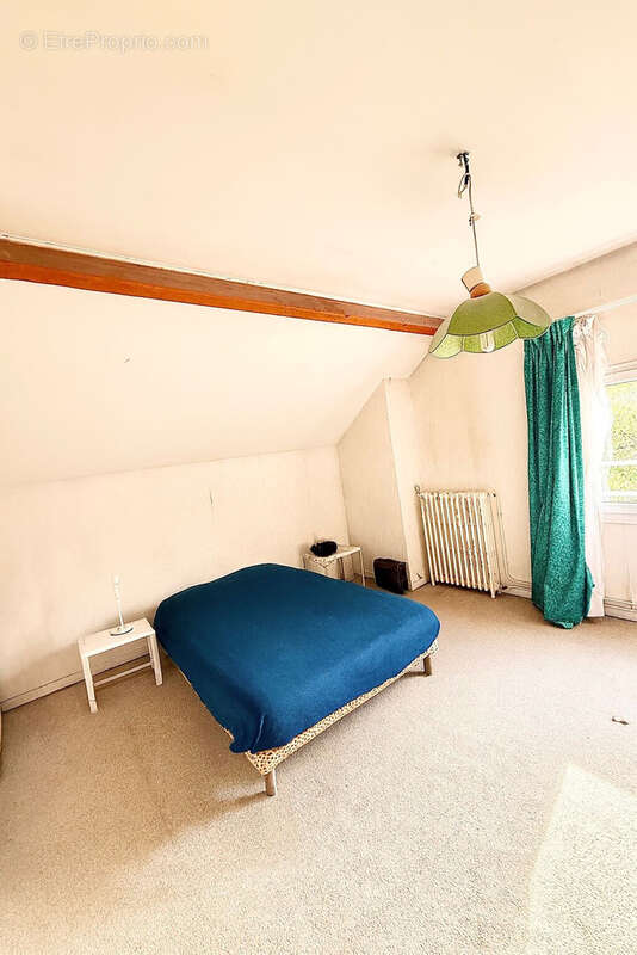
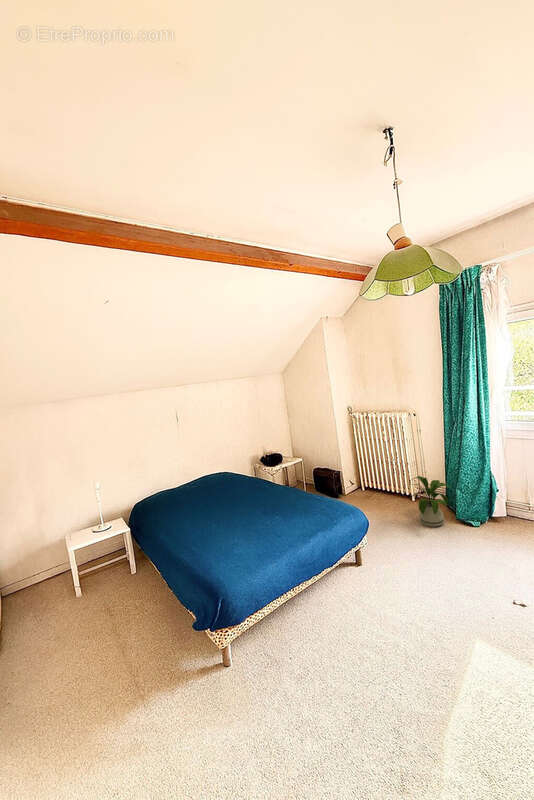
+ house plant [409,475,450,528]
